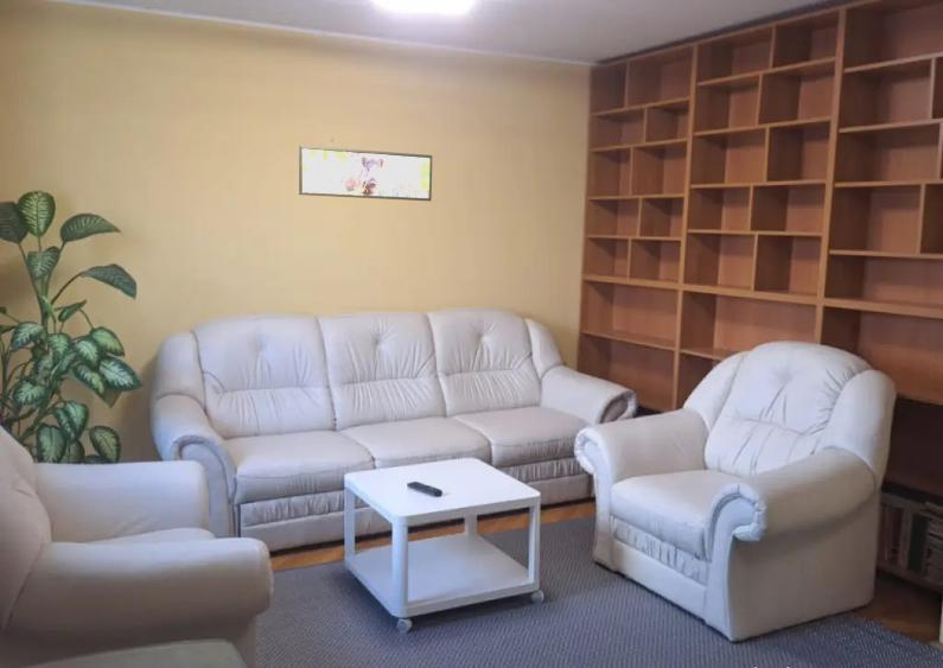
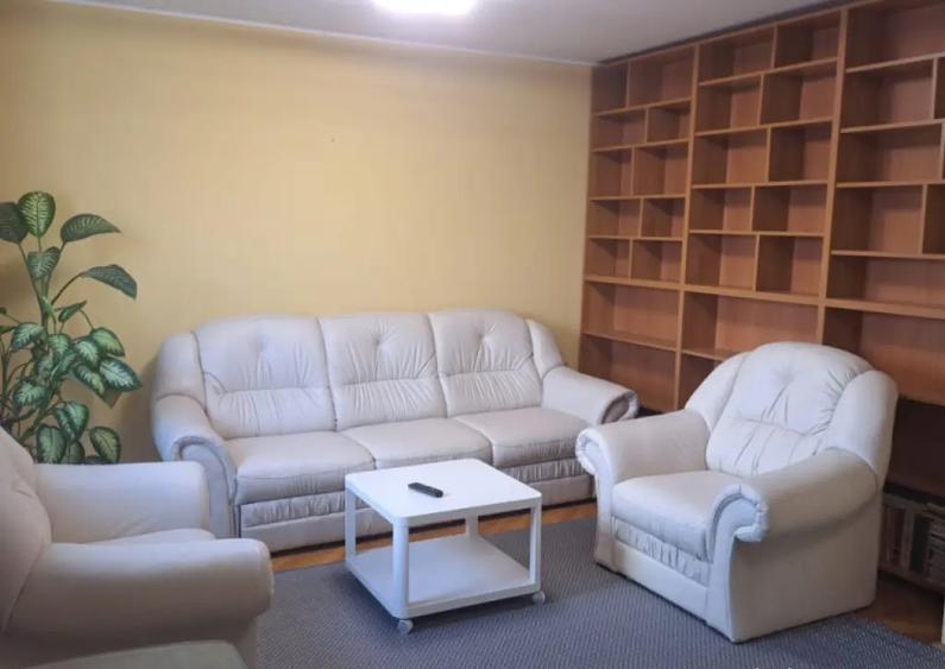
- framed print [298,145,433,202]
